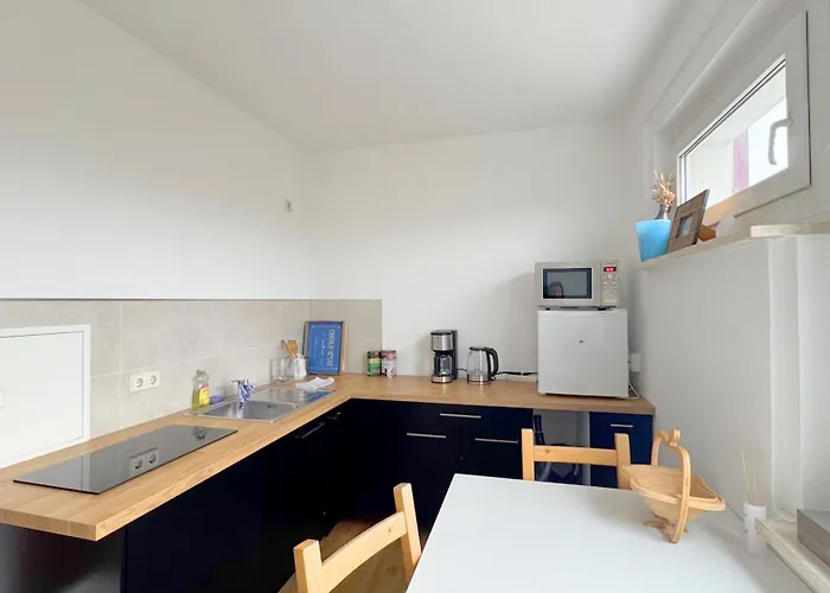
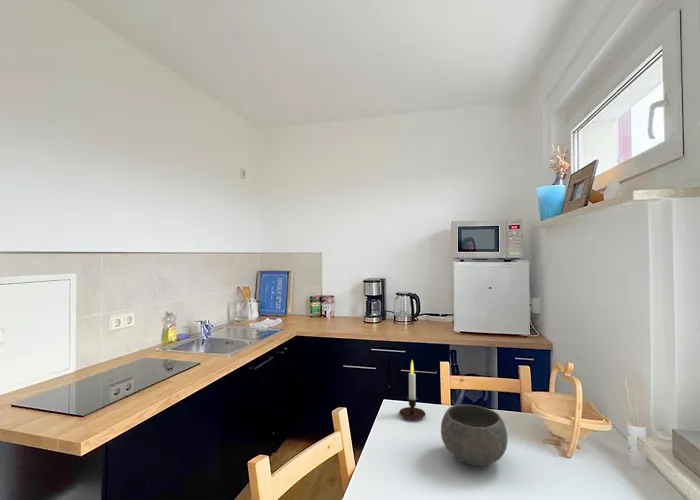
+ bowl [440,403,509,467]
+ candle [398,360,427,421]
